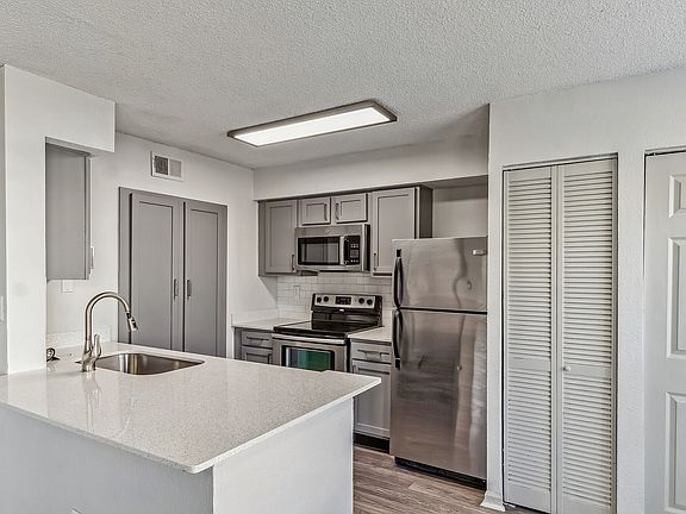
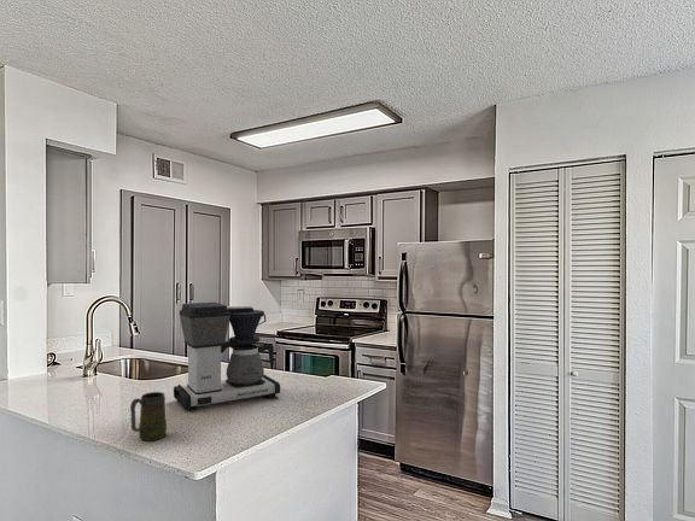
+ coffee maker [173,302,281,412]
+ mug [129,391,168,443]
